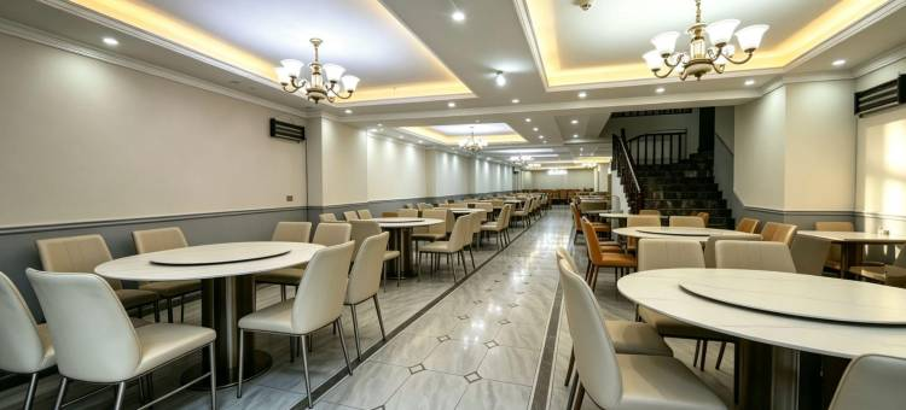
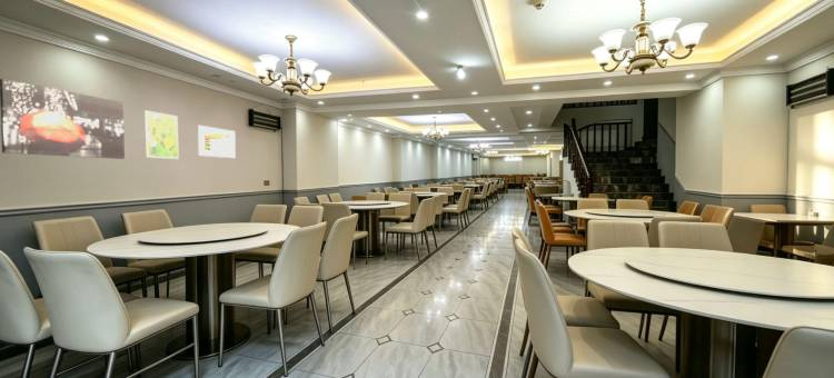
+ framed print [143,109,180,160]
+ wall art [0,78,126,160]
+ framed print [197,125,237,159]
